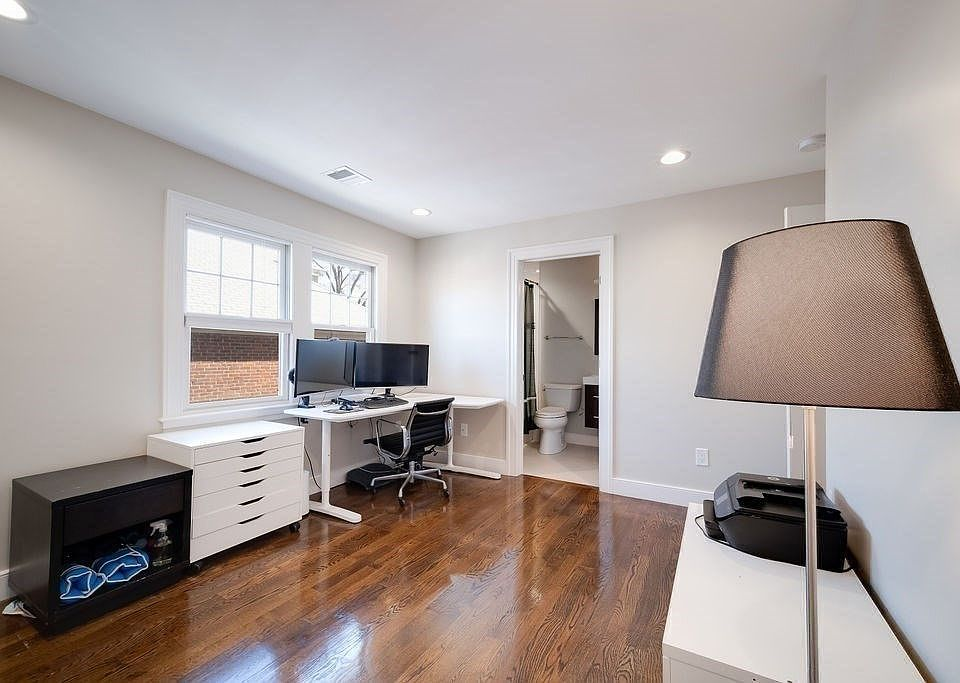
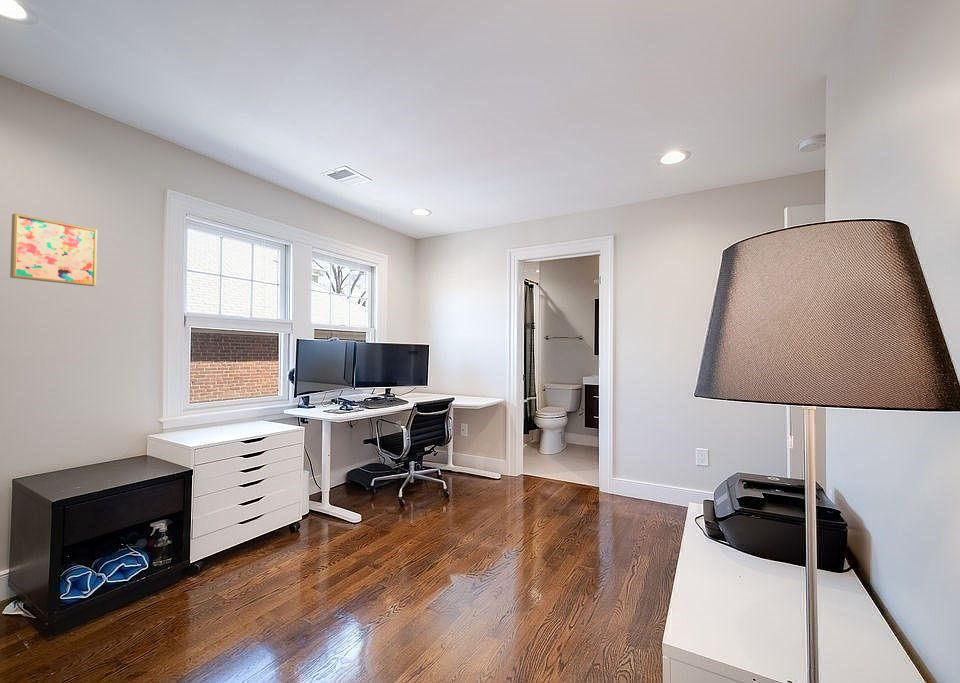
+ wall art [9,212,98,287]
